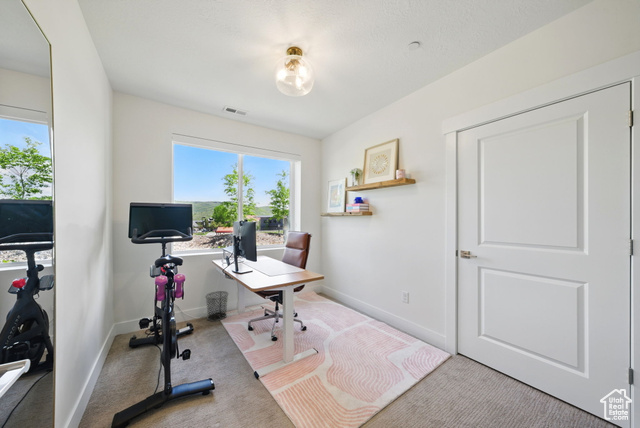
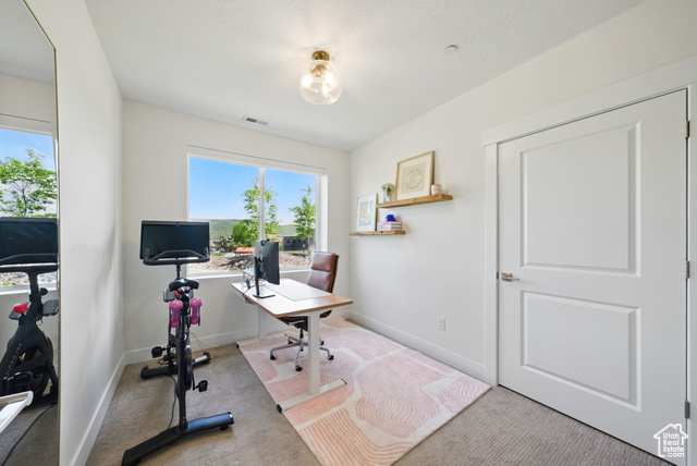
- waste bin [204,290,229,322]
